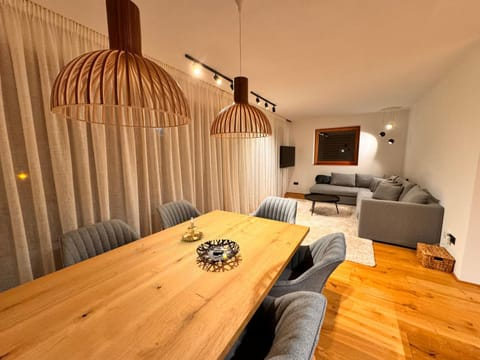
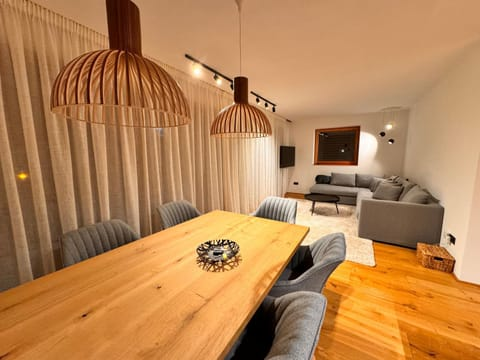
- candle holder [179,218,204,242]
